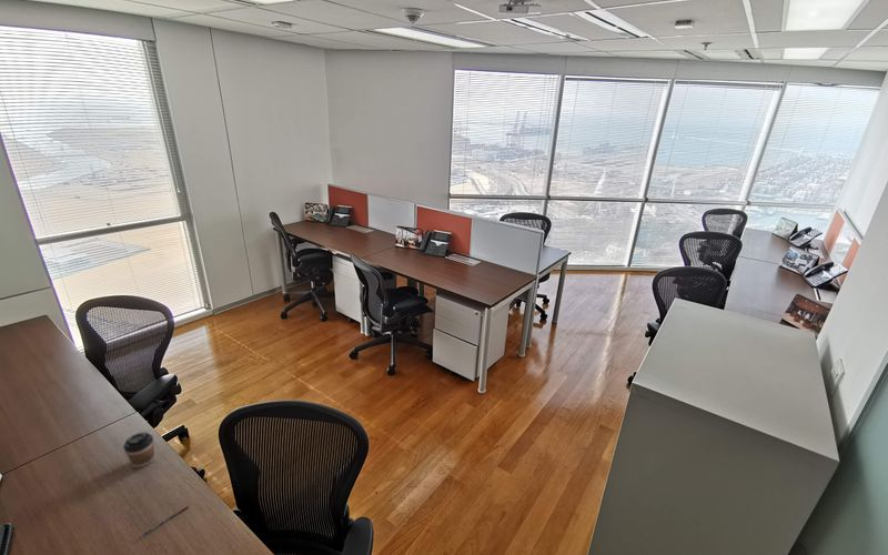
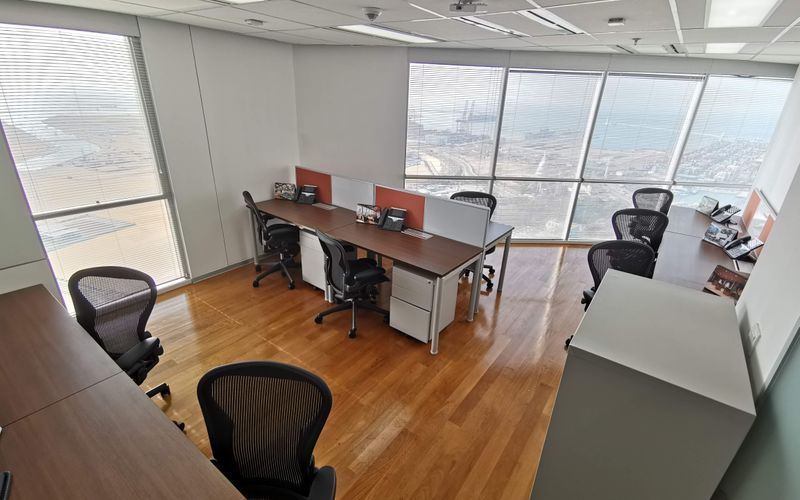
- pen [140,505,190,538]
- coffee cup [122,431,155,470]
